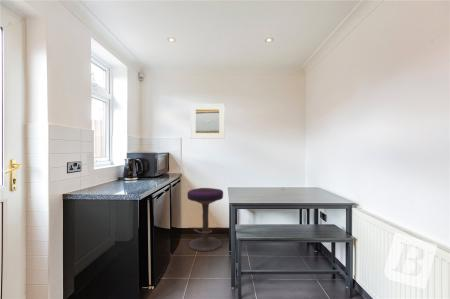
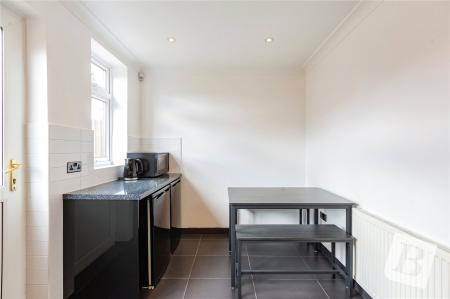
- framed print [189,103,226,140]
- stool [186,187,224,252]
